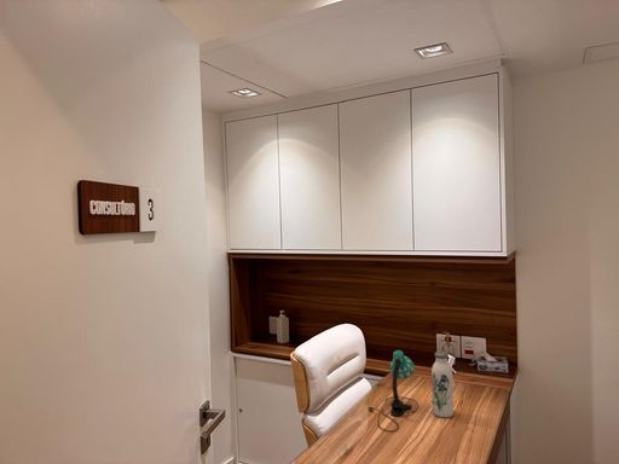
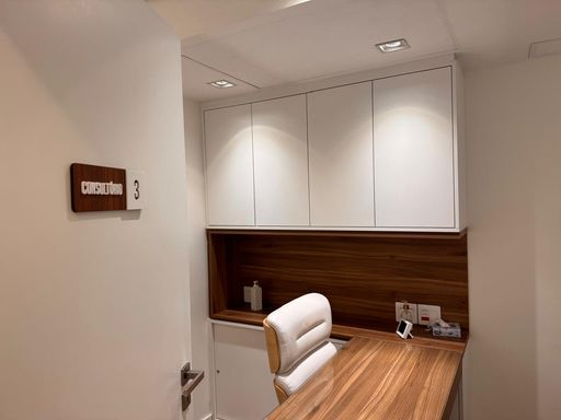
- water bottle [430,350,455,418]
- desk lamp [368,349,420,433]
